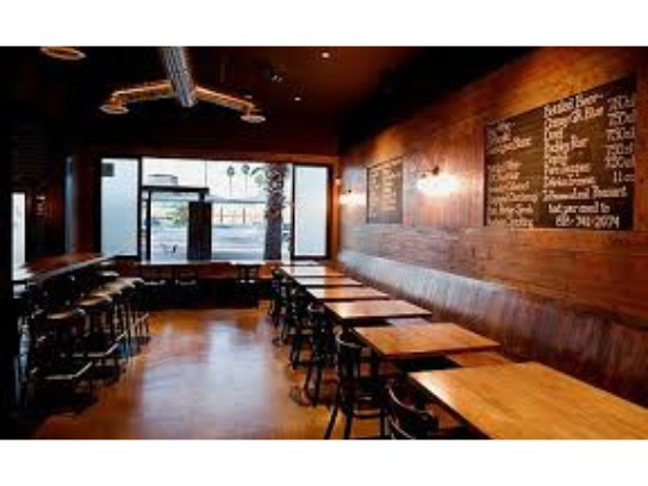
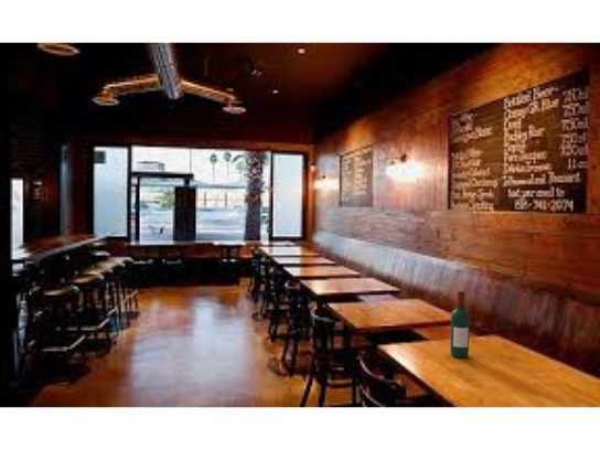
+ wine bottle [449,290,471,358]
